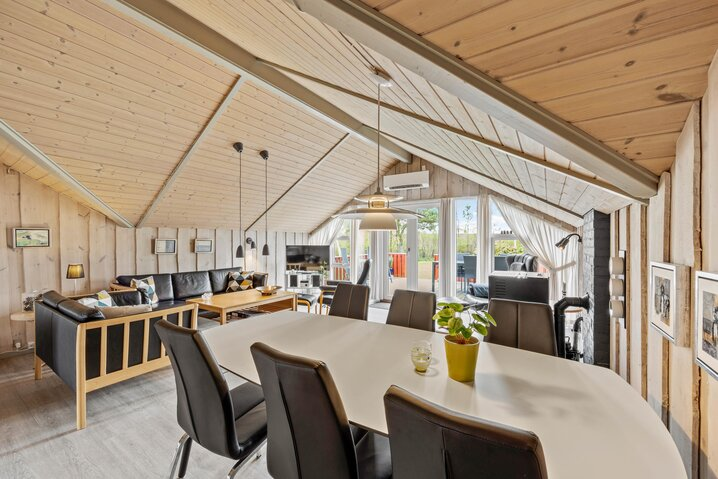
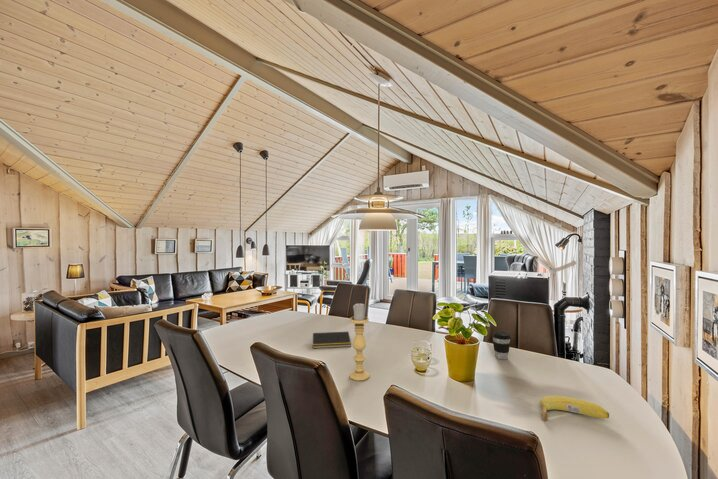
+ notepad [311,331,352,349]
+ fruit [538,395,610,422]
+ candle holder [348,302,371,382]
+ coffee cup [491,331,512,361]
